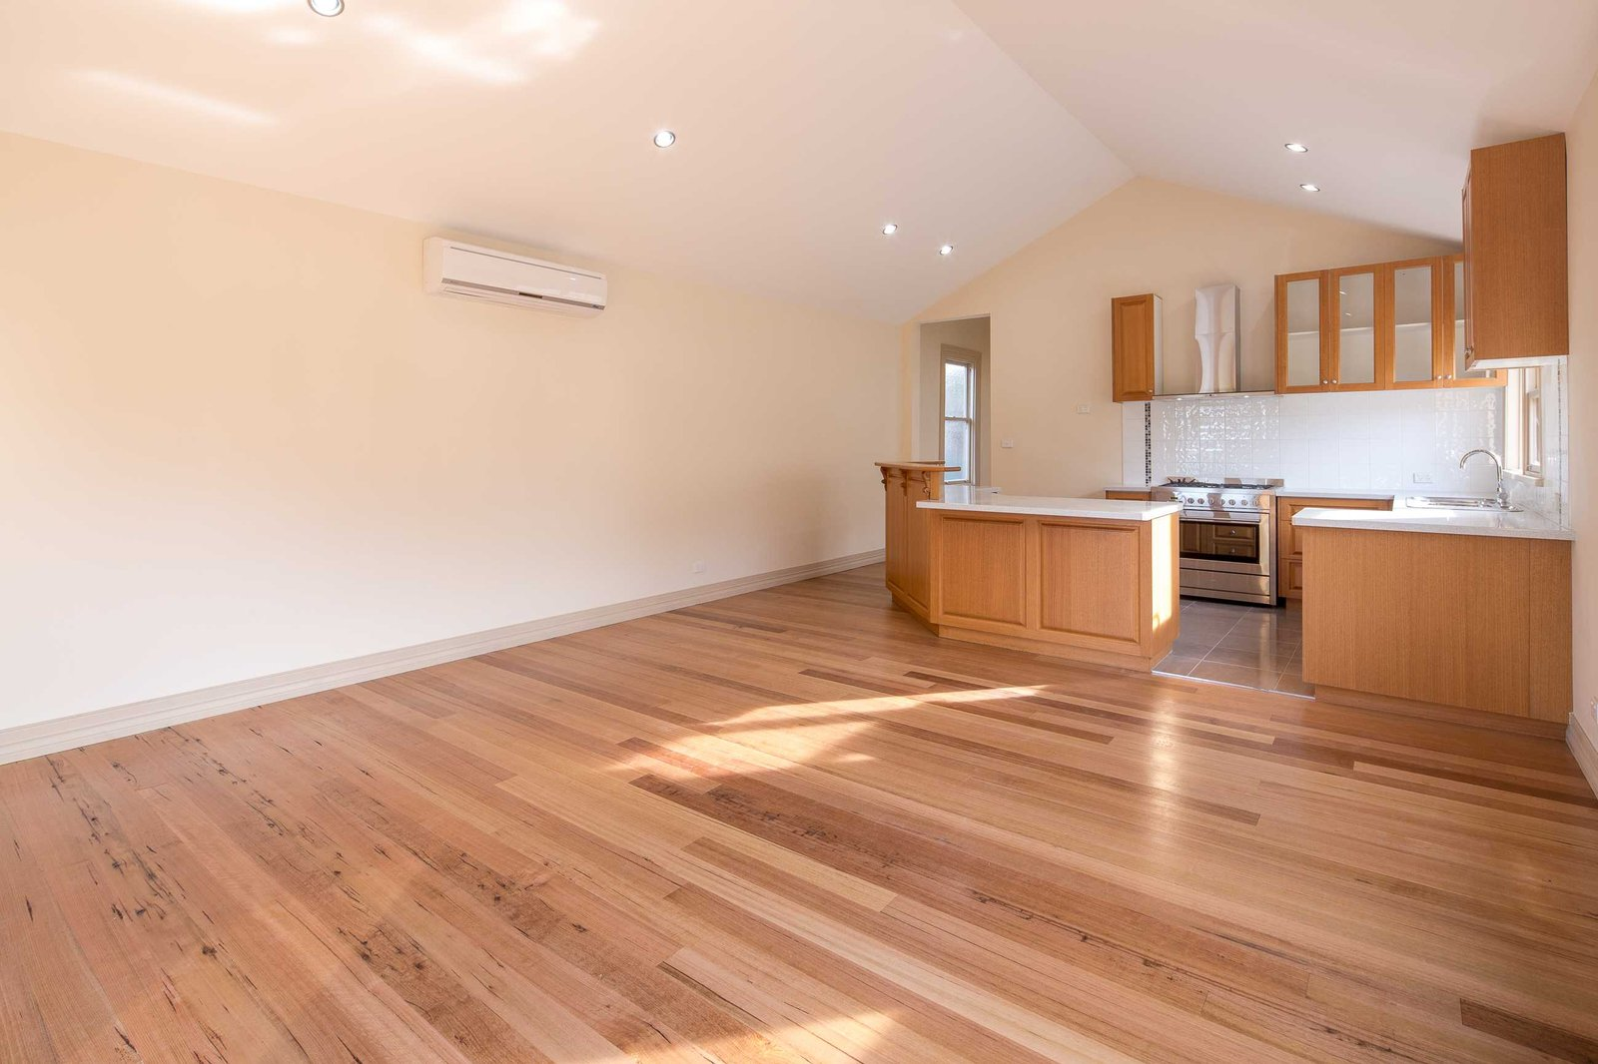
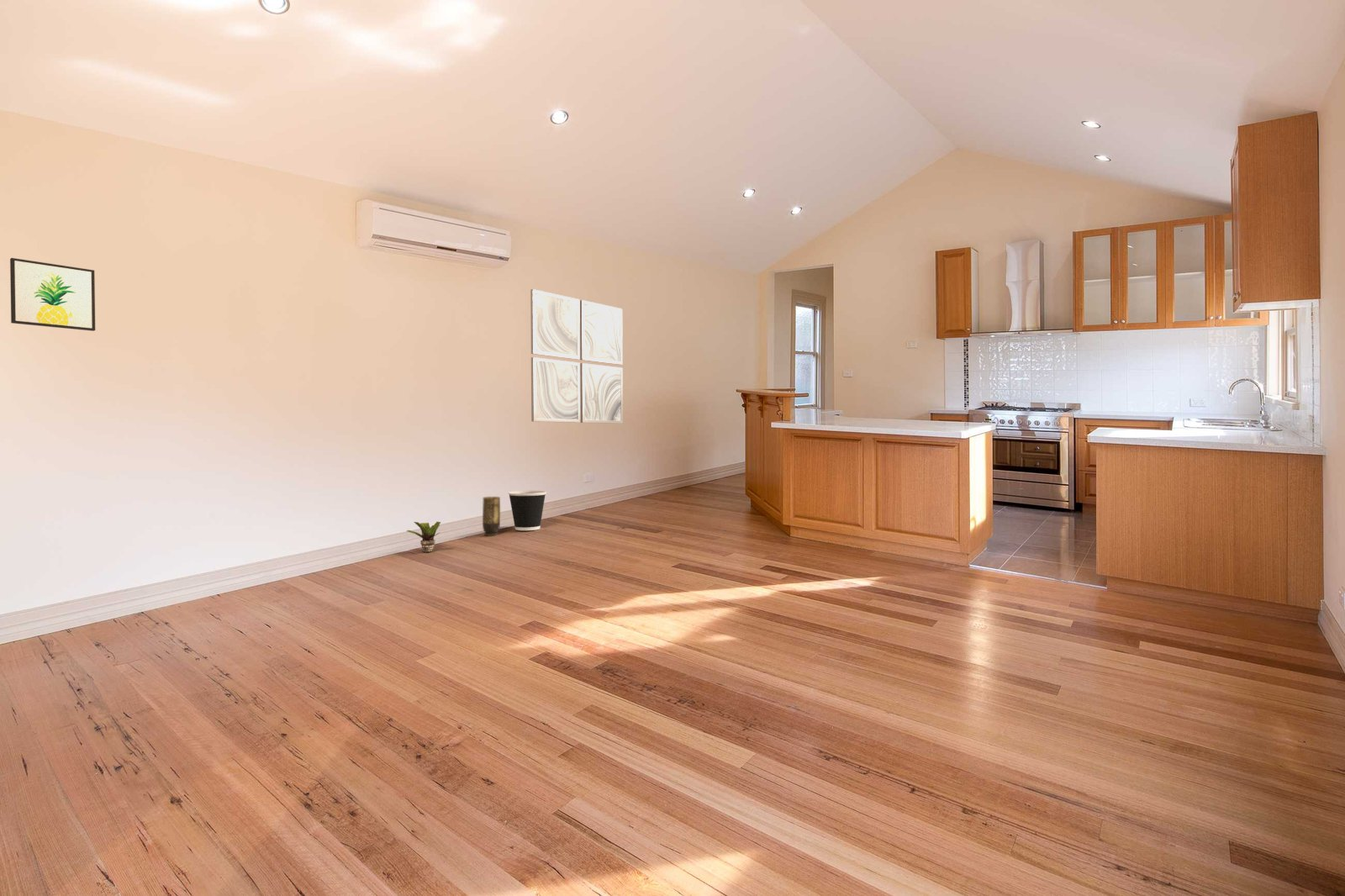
+ vase [482,496,501,537]
+ wall art [9,257,96,332]
+ potted plant [406,521,441,553]
+ wastebasket [508,490,547,531]
+ wall art [530,288,624,424]
